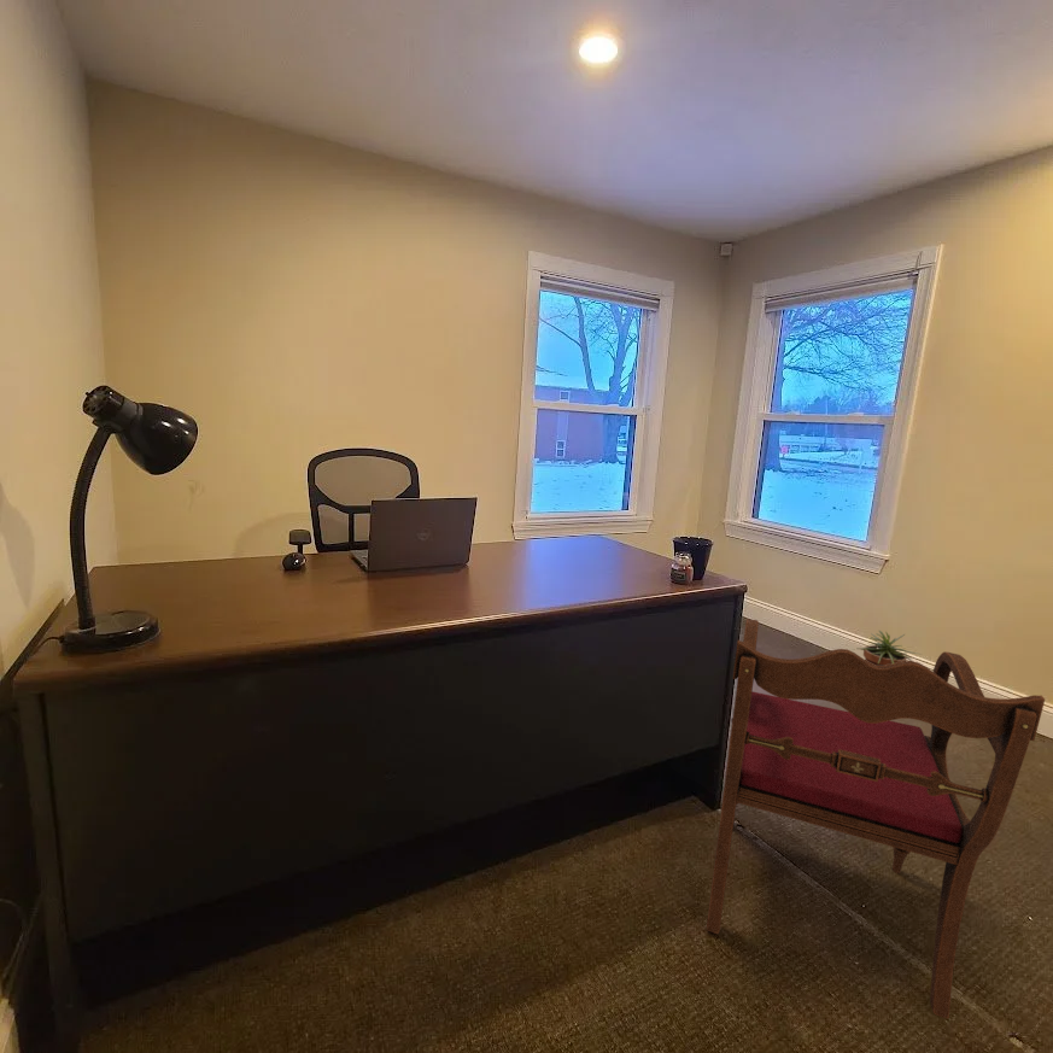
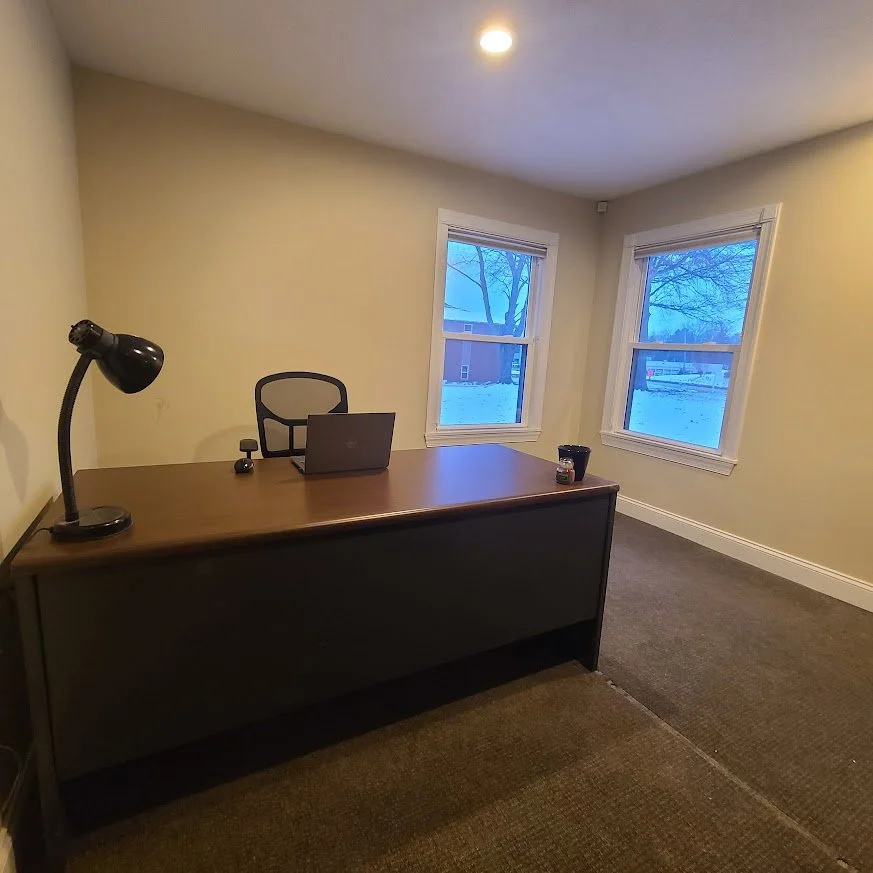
- armchair [706,618,1046,1020]
- potted plant [858,630,924,666]
